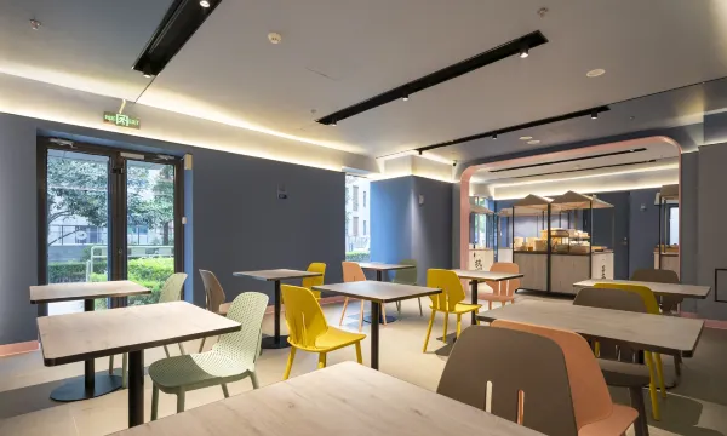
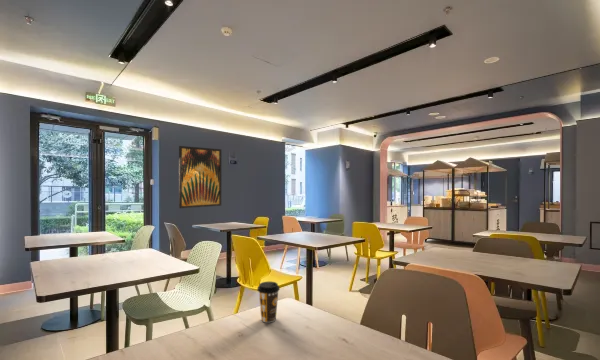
+ wall art [178,145,222,209]
+ coffee cup [256,281,281,323]
